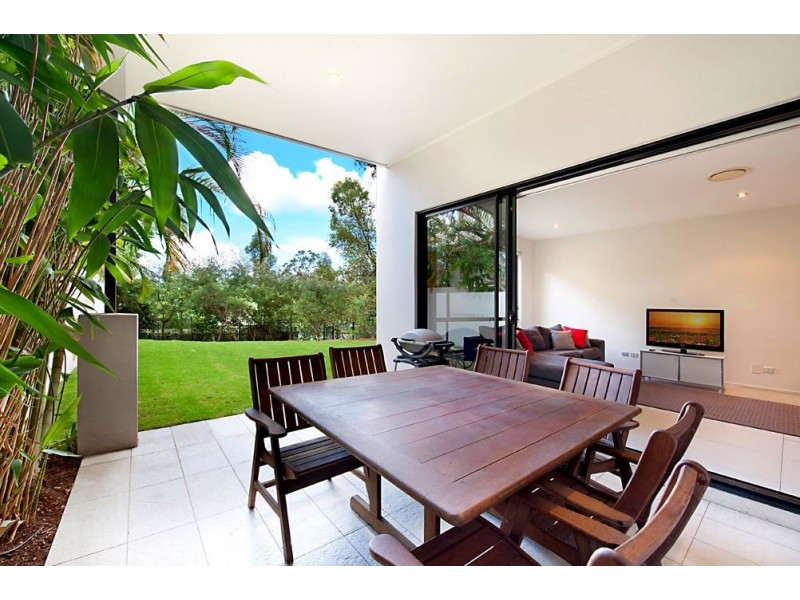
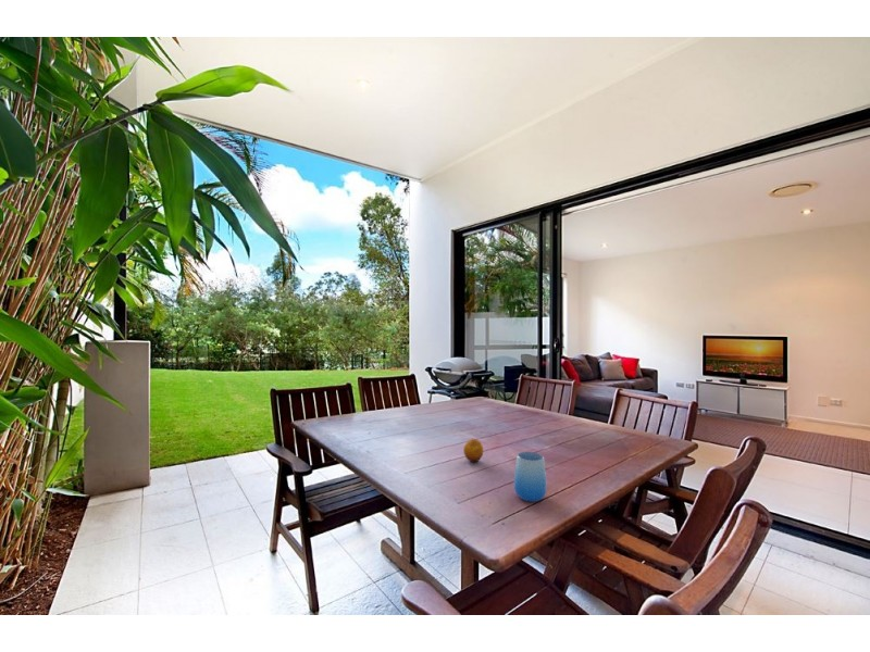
+ fruit [462,438,484,463]
+ cup [513,451,547,503]
